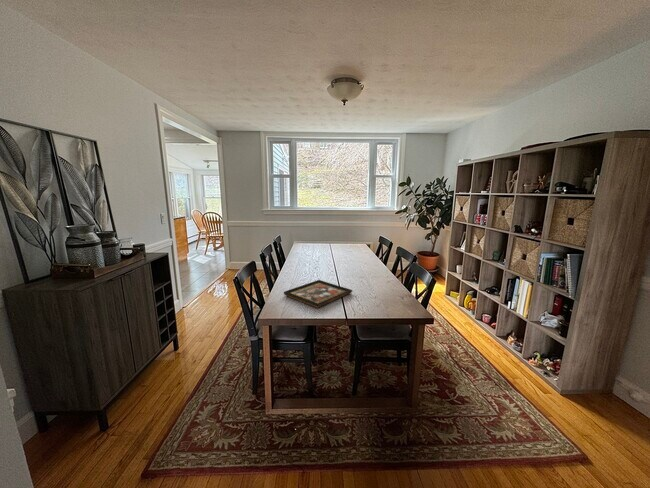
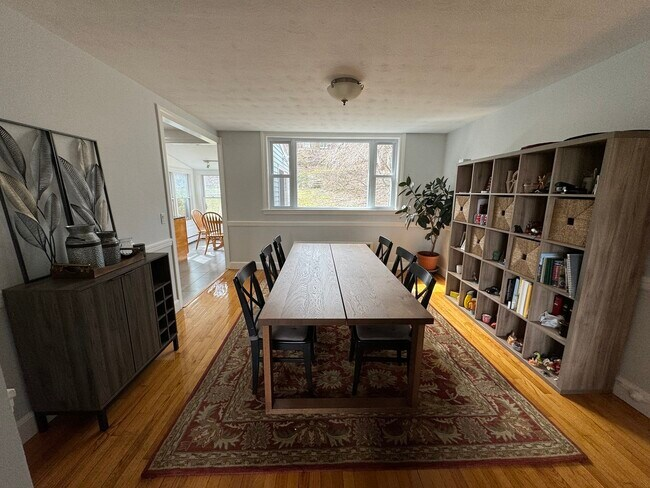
- decorative tray [283,279,353,309]
